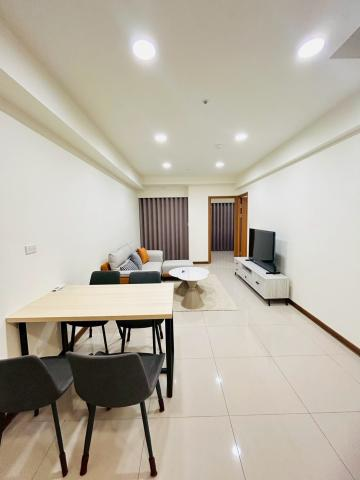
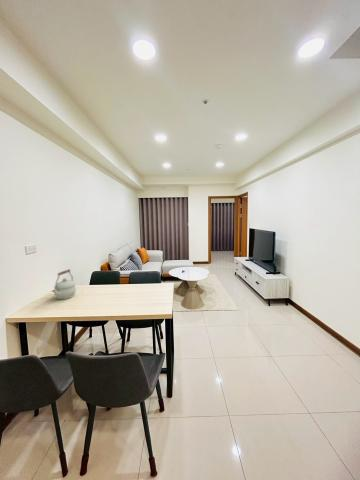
+ kettle [52,268,77,300]
